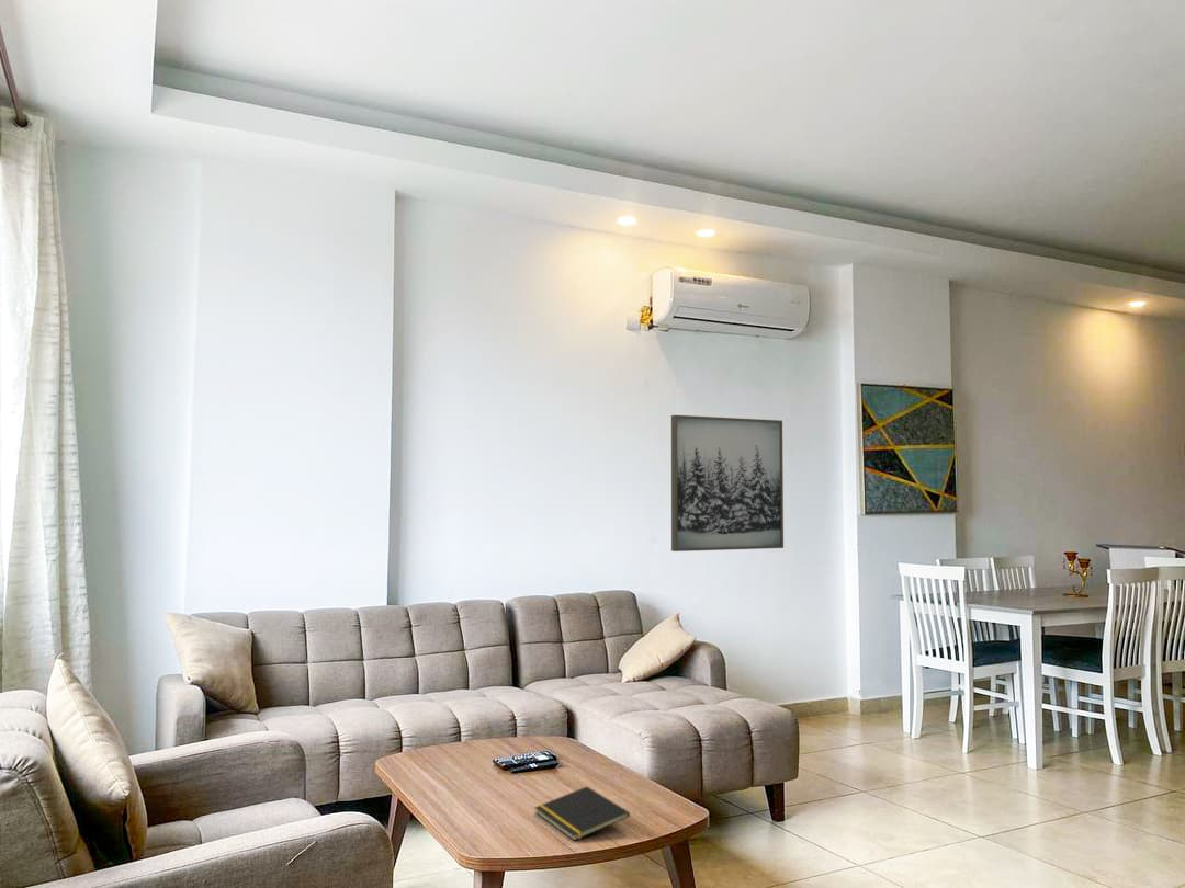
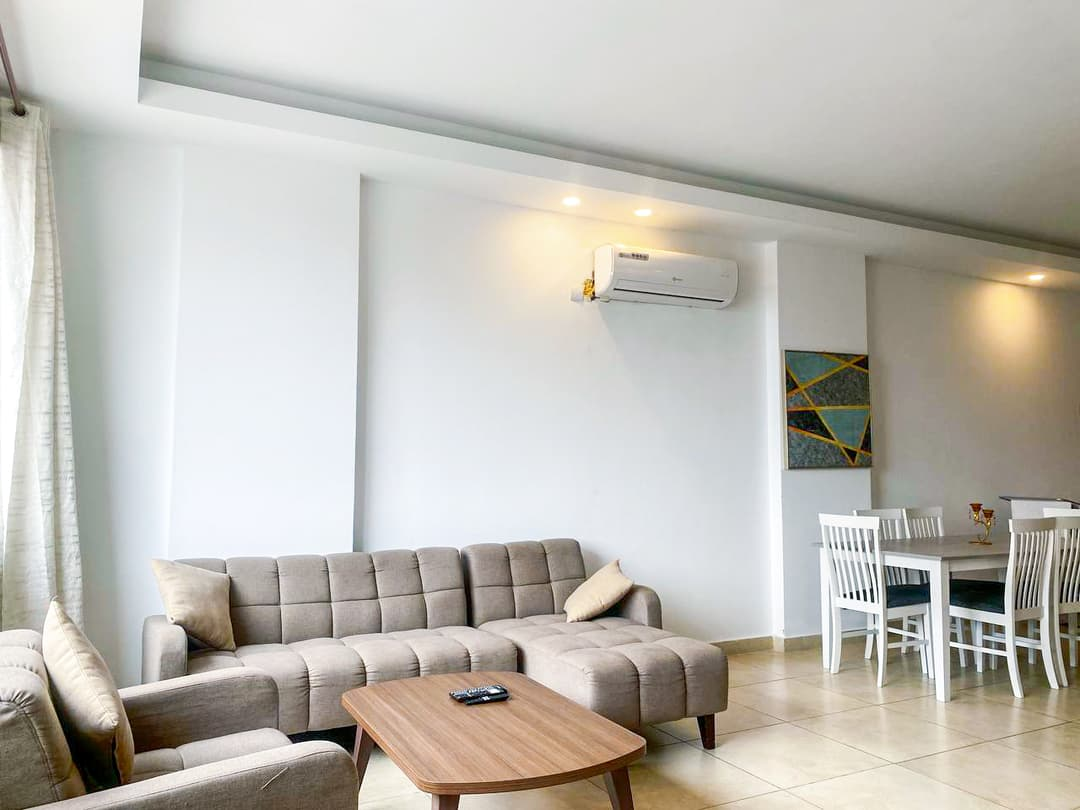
- wall art [670,414,785,553]
- notepad [533,785,631,842]
